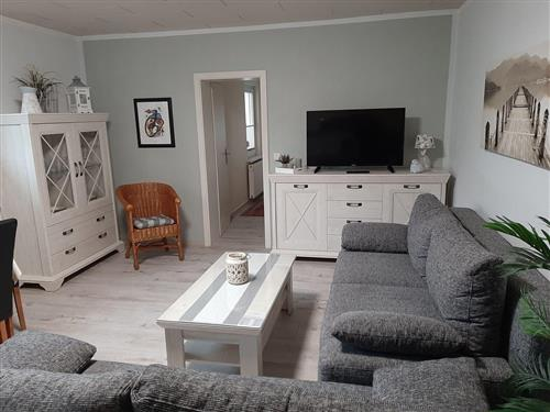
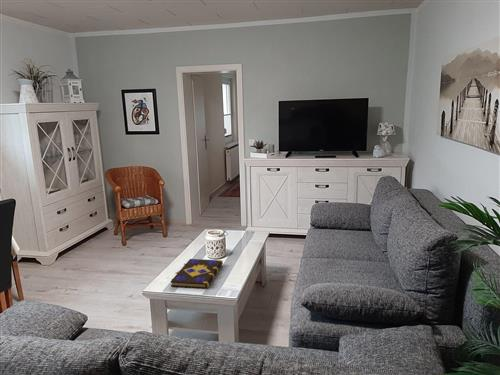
+ book [170,258,224,290]
